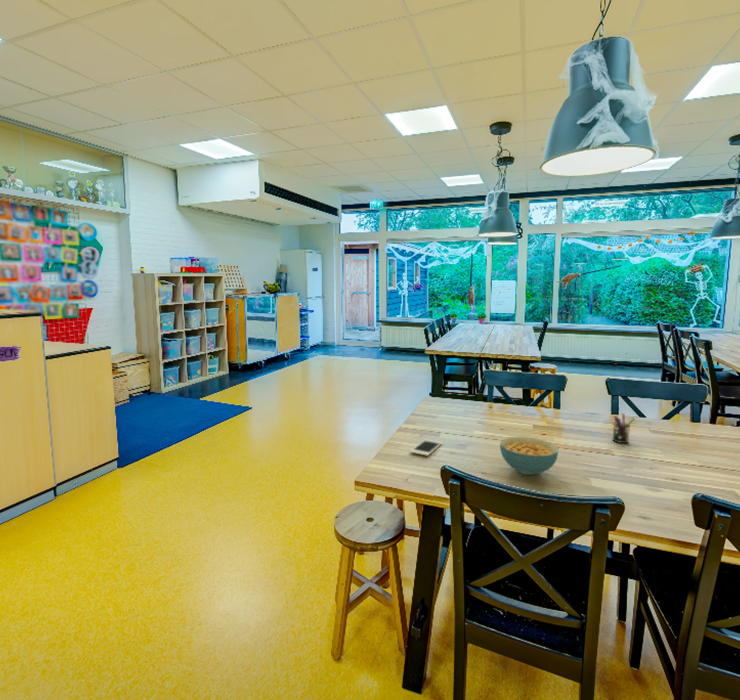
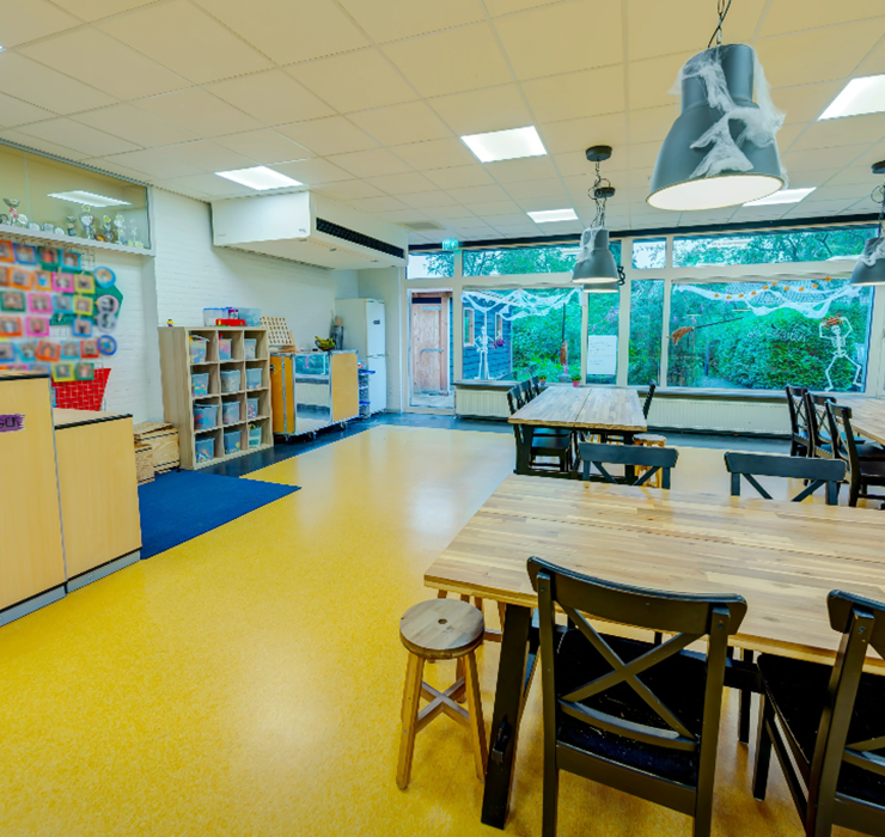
- cereal bowl [499,436,559,476]
- cell phone [409,439,443,457]
- pen holder [611,412,636,444]
